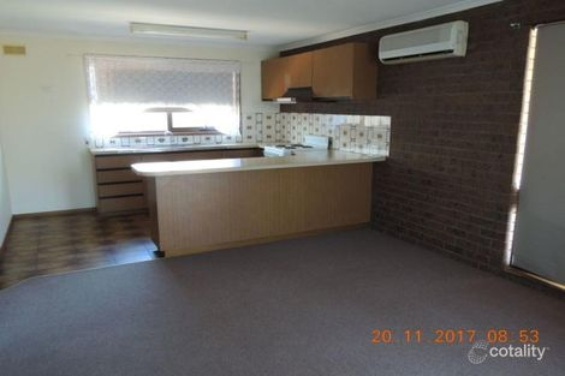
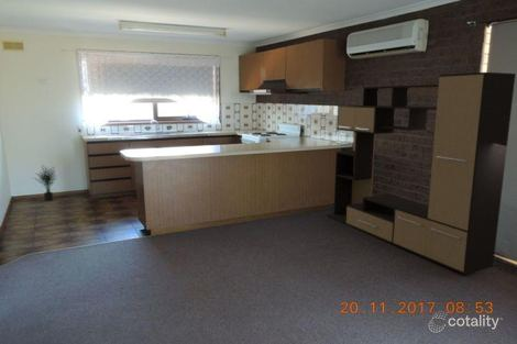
+ media console [326,71,517,276]
+ potted plant [32,165,57,202]
